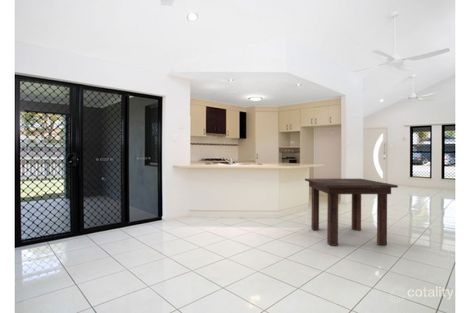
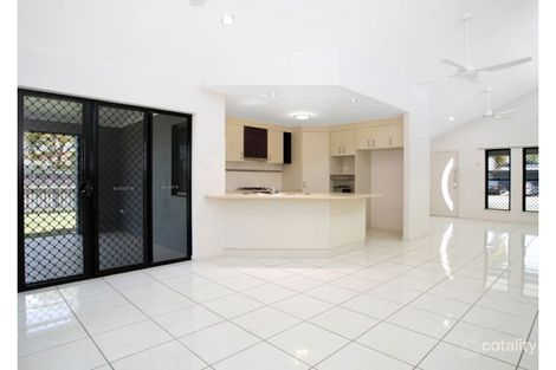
- dining table [304,178,399,247]
